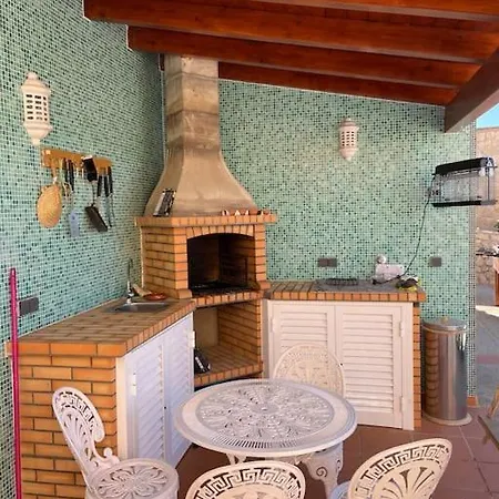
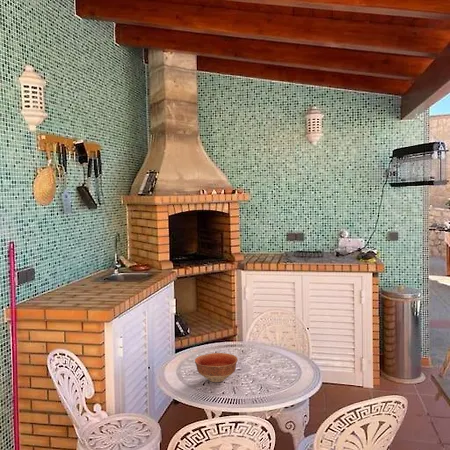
+ bowl [194,352,239,383]
